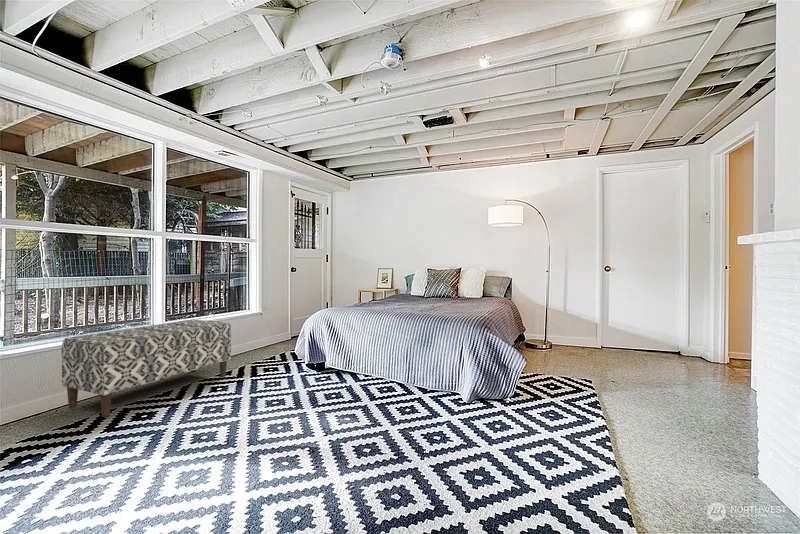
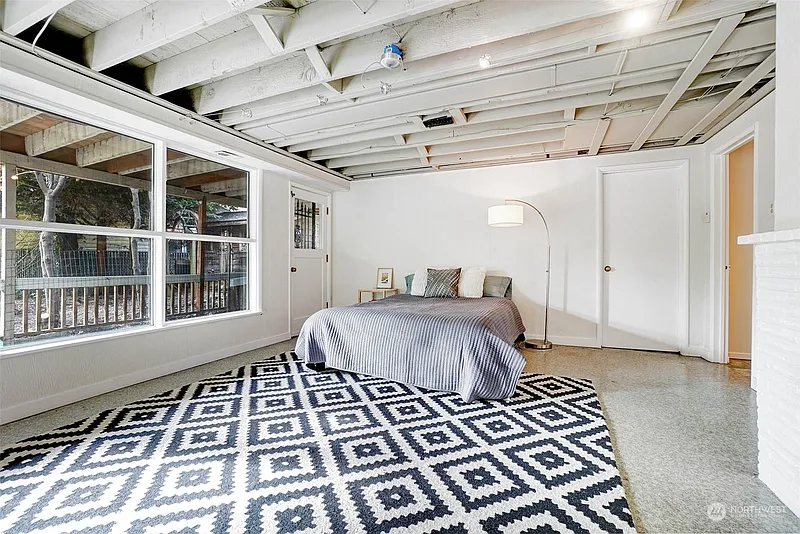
- bench [61,319,232,418]
